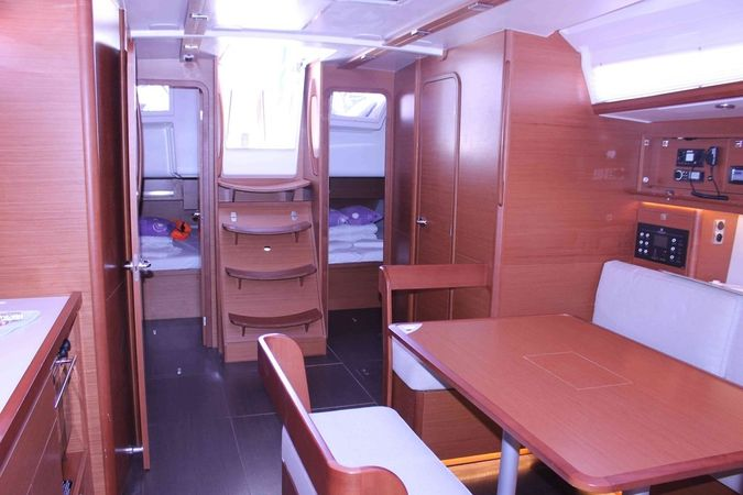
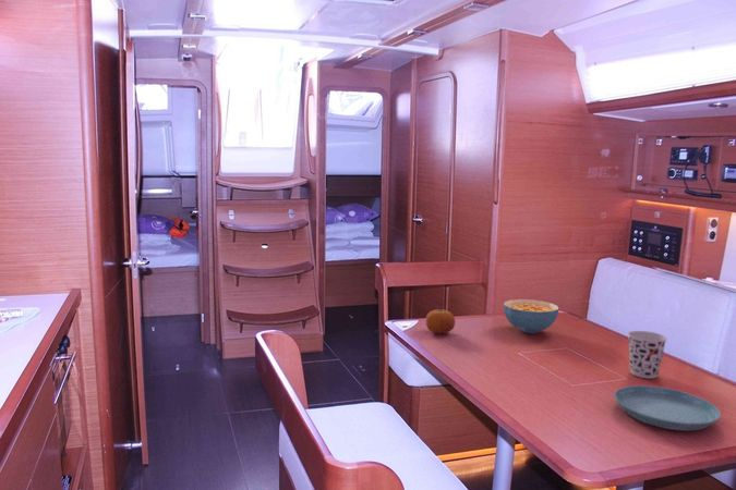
+ fruit [425,308,456,334]
+ cup [627,330,668,379]
+ cereal bowl [503,298,559,334]
+ saucer [614,384,722,432]
